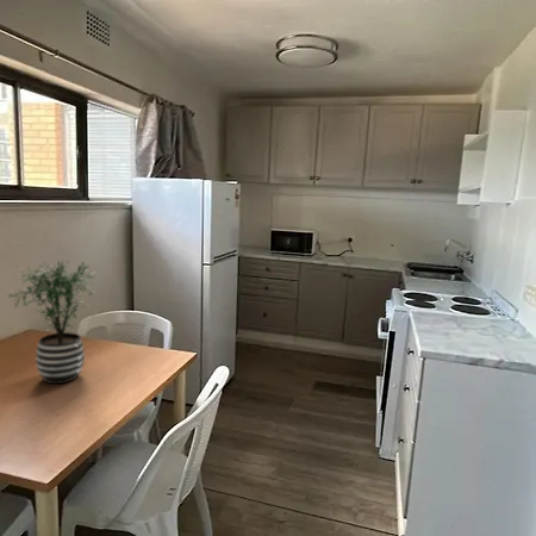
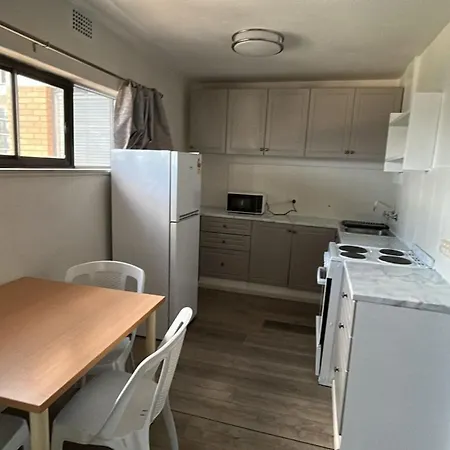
- potted plant [8,258,96,385]
